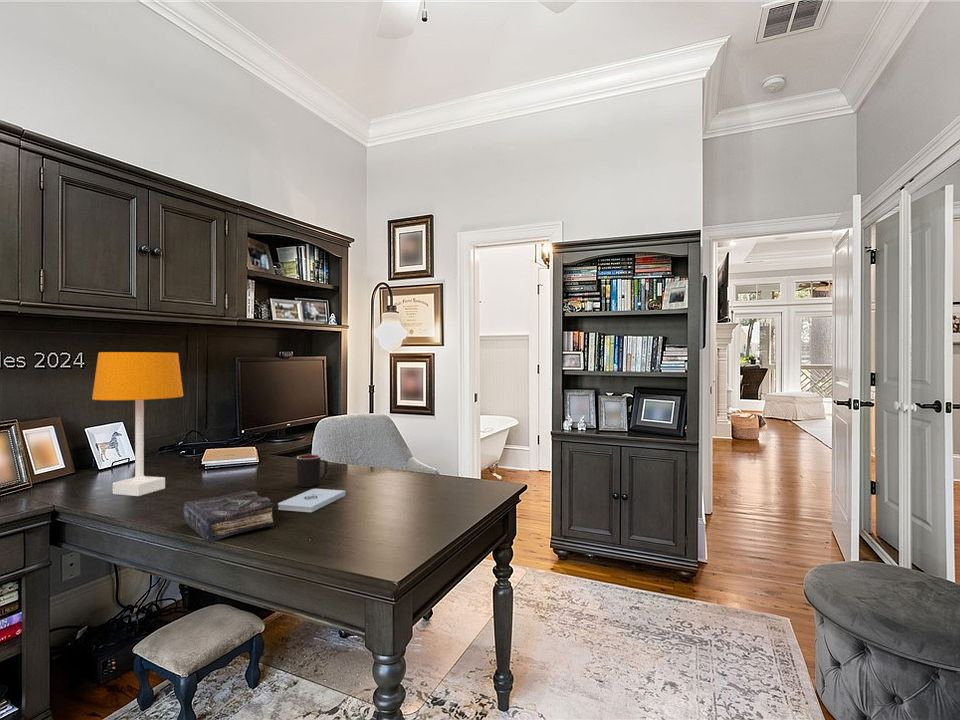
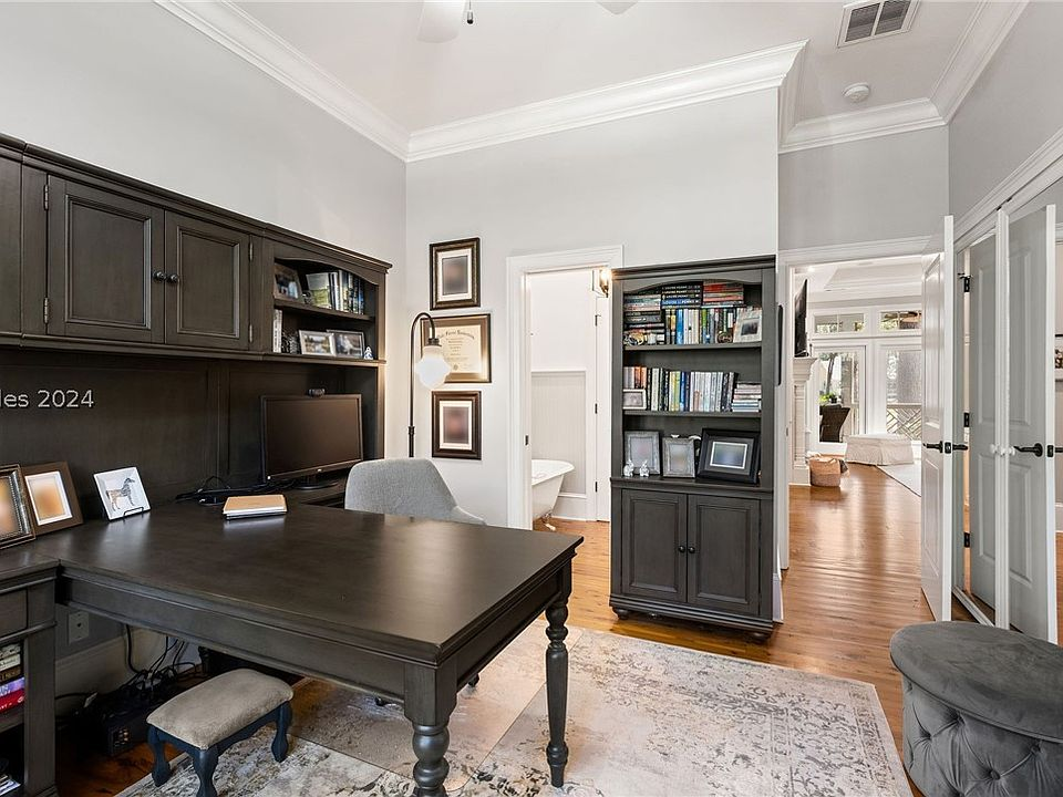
- mug [296,454,329,488]
- desk lamp [91,351,184,497]
- notepad [277,488,346,513]
- book [183,489,276,543]
